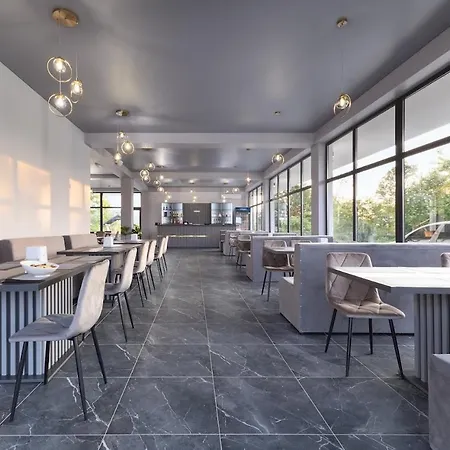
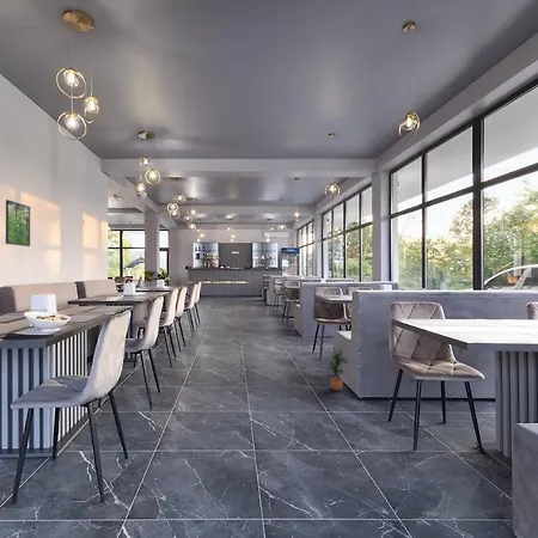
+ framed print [5,198,31,247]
+ potted plant [328,346,350,392]
